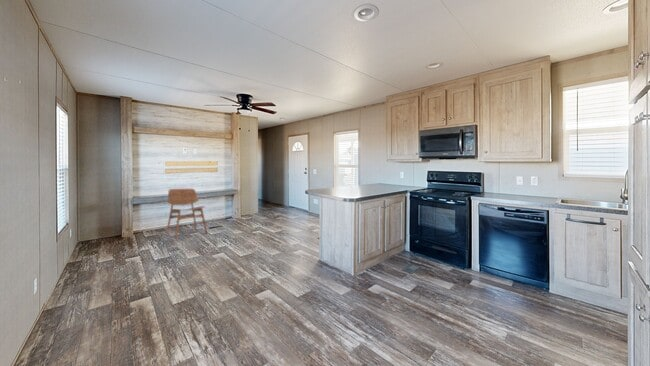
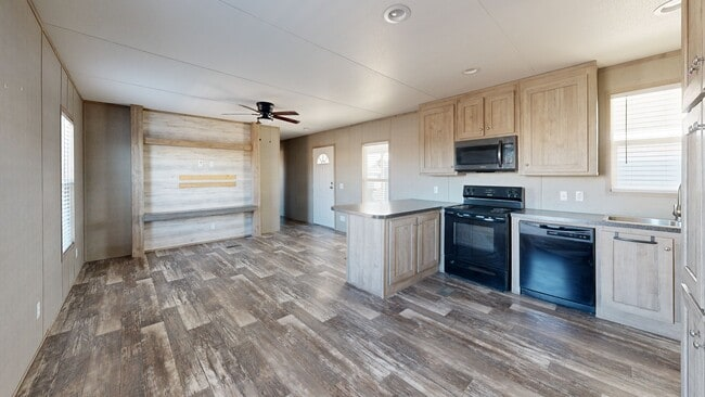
- dining chair [165,188,208,240]
